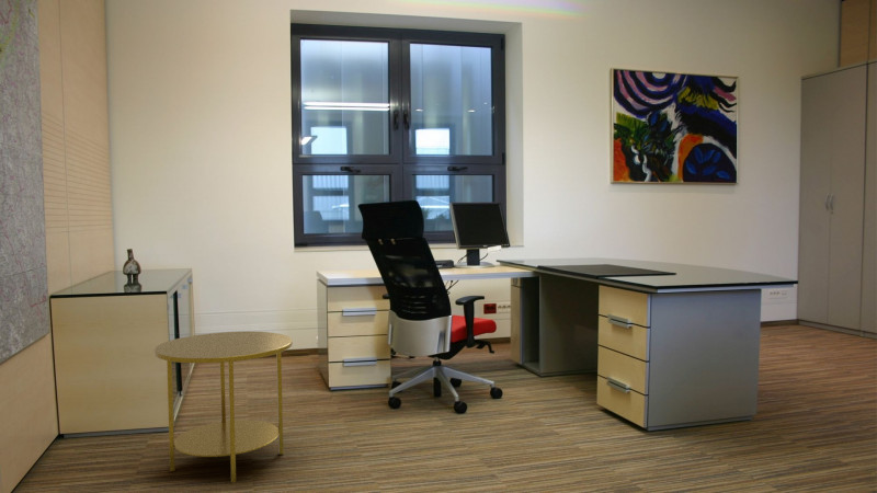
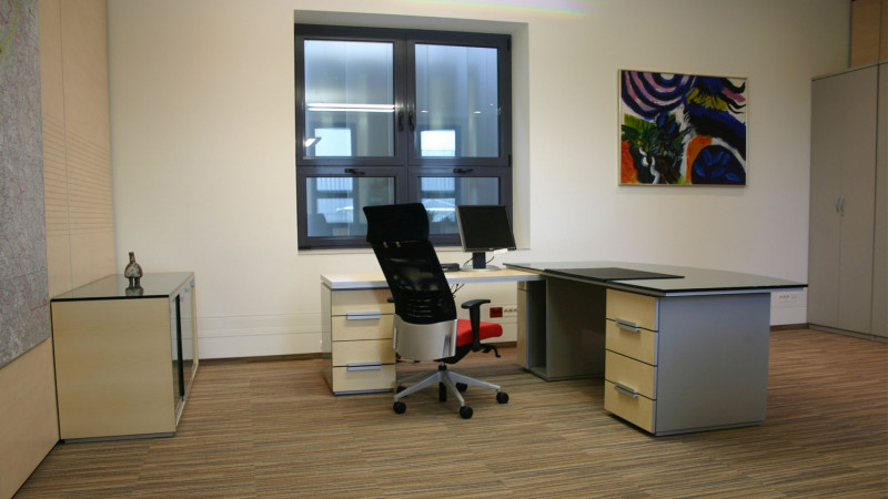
- side table [153,331,294,484]
